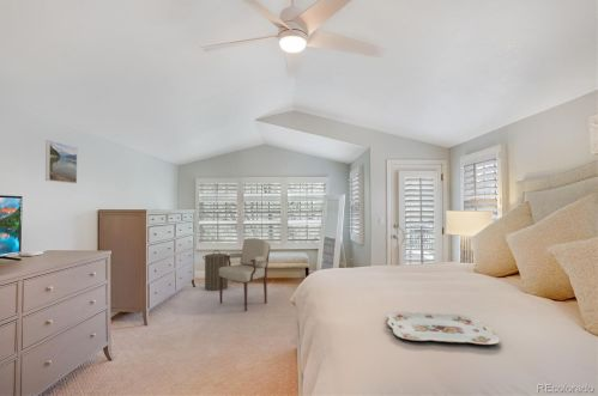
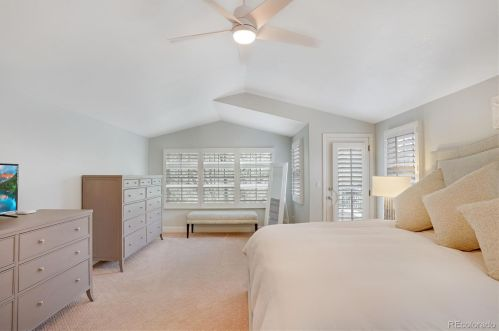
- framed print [44,139,78,184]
- serving tray [386,310,501,346]
- laundry hamper [201,249,229,292]
- armchair [218,237,271,312]
